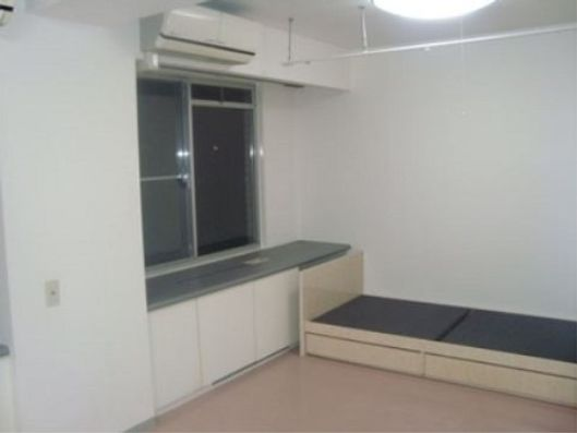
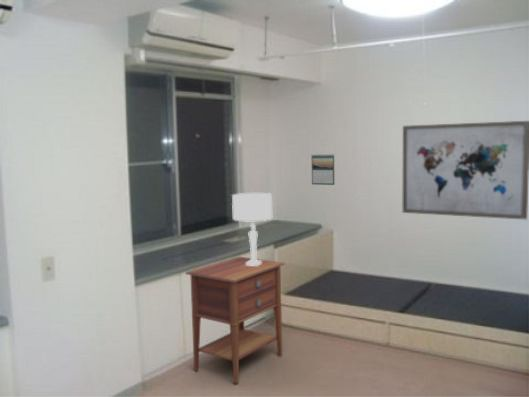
+ calendar [311,153,336,186]
+ nightstand [185,256,286,385]
+ table lamp [231,192,273,266]
+ wall art [402,120,529,221]
